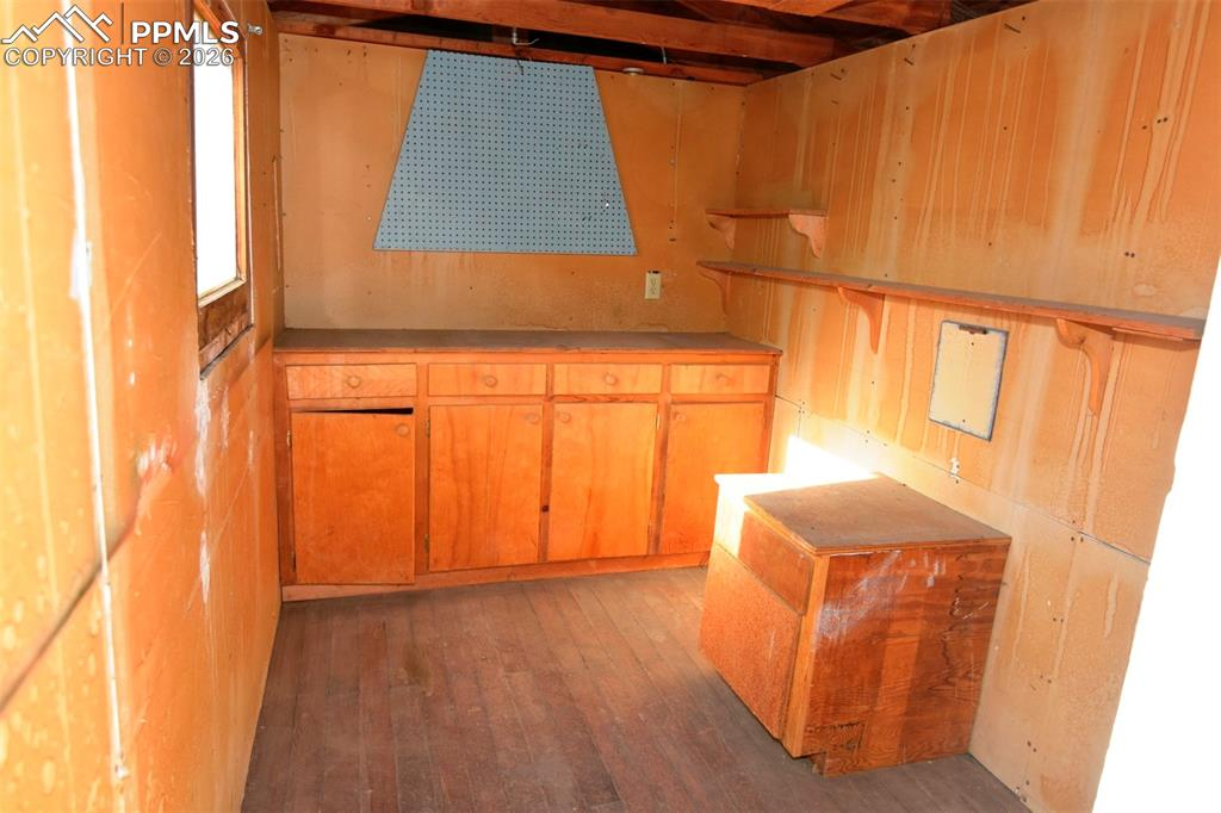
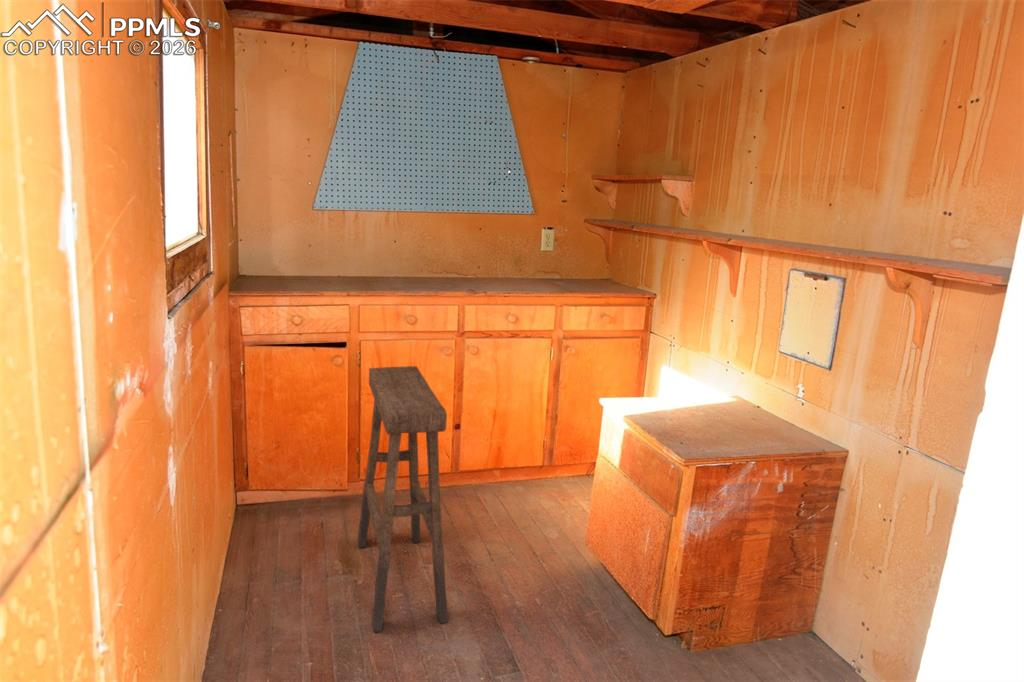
+ stool [357,365,449,633]
